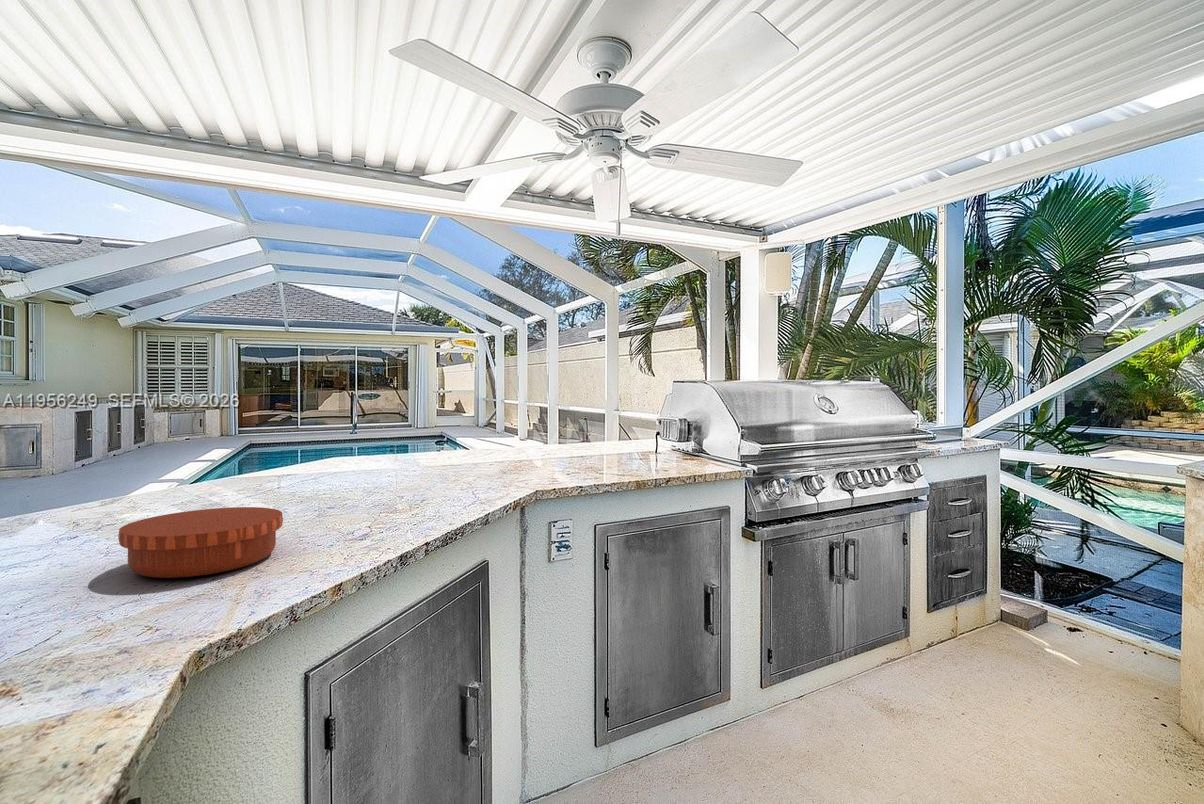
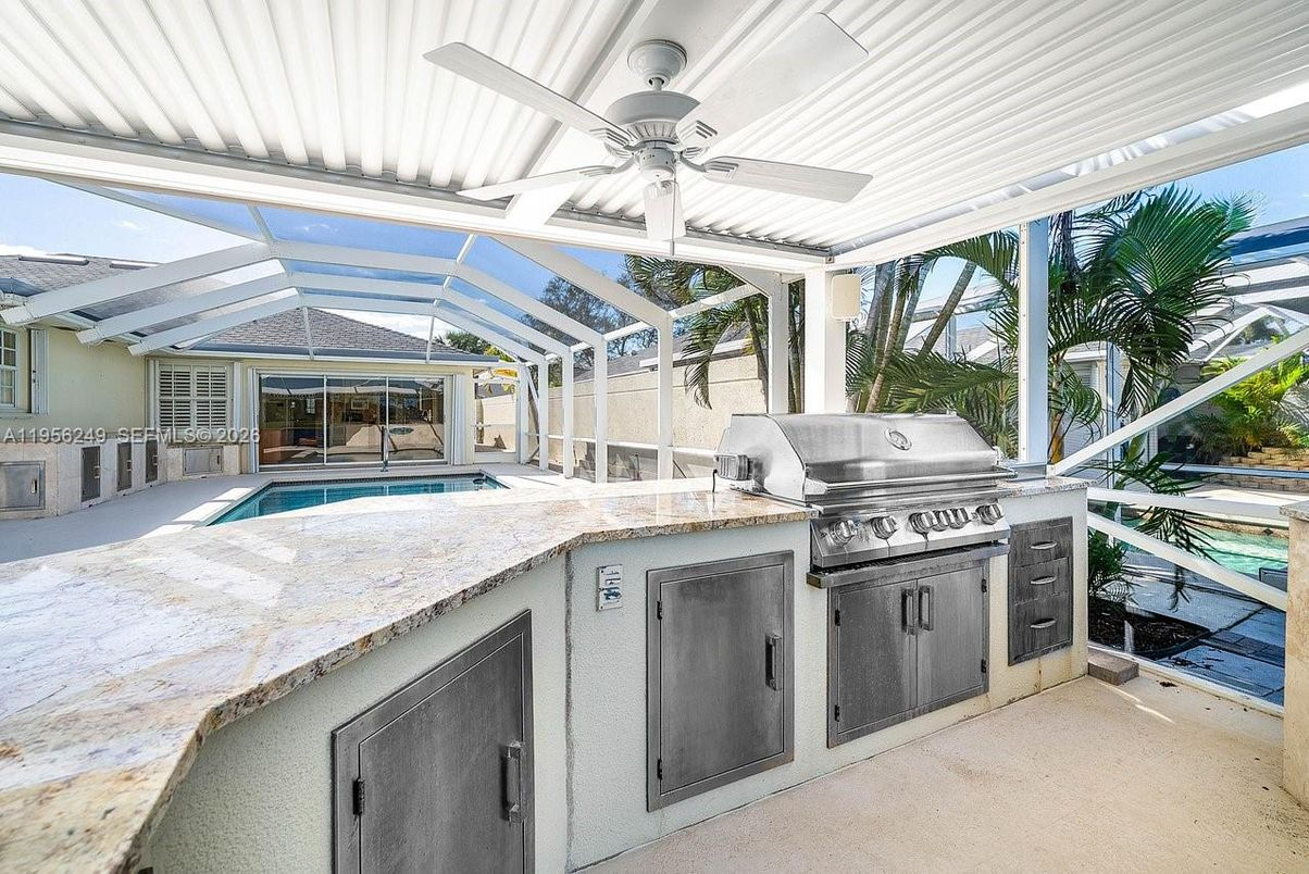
- bowl [117,506,284,579]
